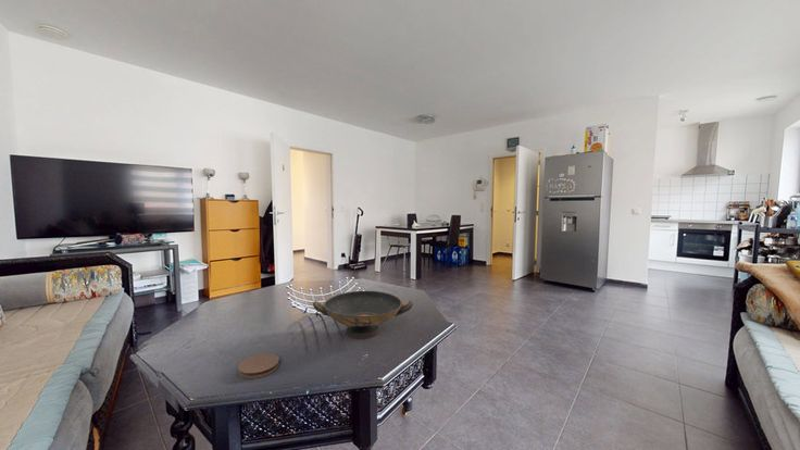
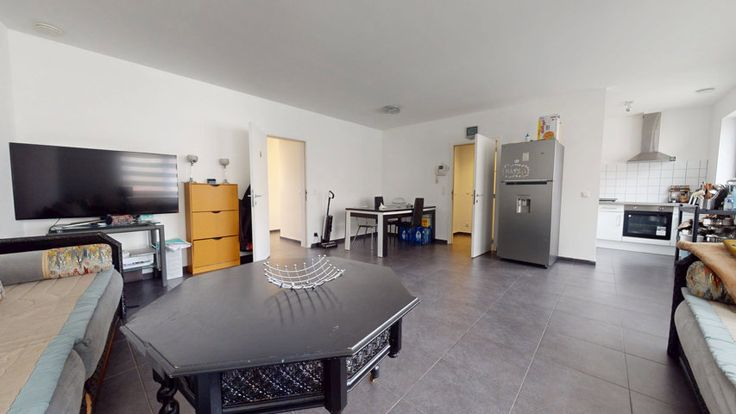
- decorative bowl [312,290,414,339]
- coaster [237,352,280,379]
